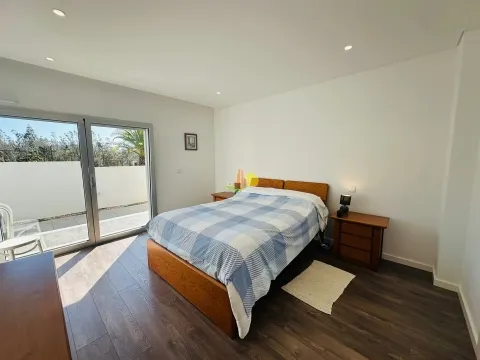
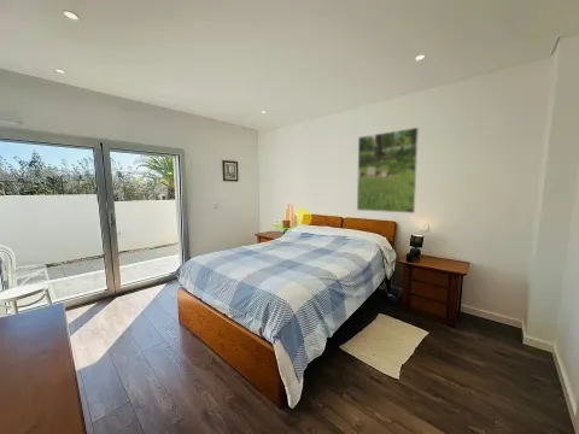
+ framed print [356,127,420,215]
